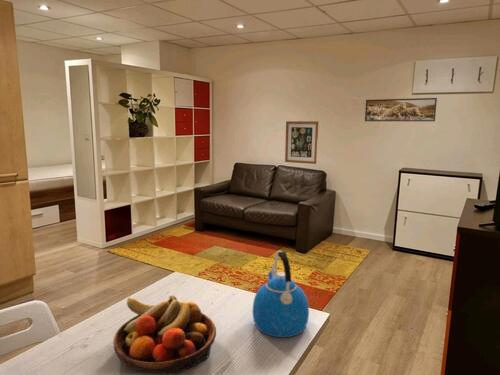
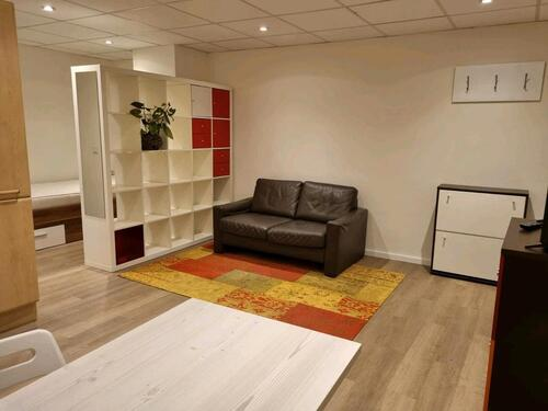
- fruit bowl [113,295,217,375]
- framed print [364,97,438,122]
- wall art [284,120,319,165]
- kettle [252,250,310,338]
